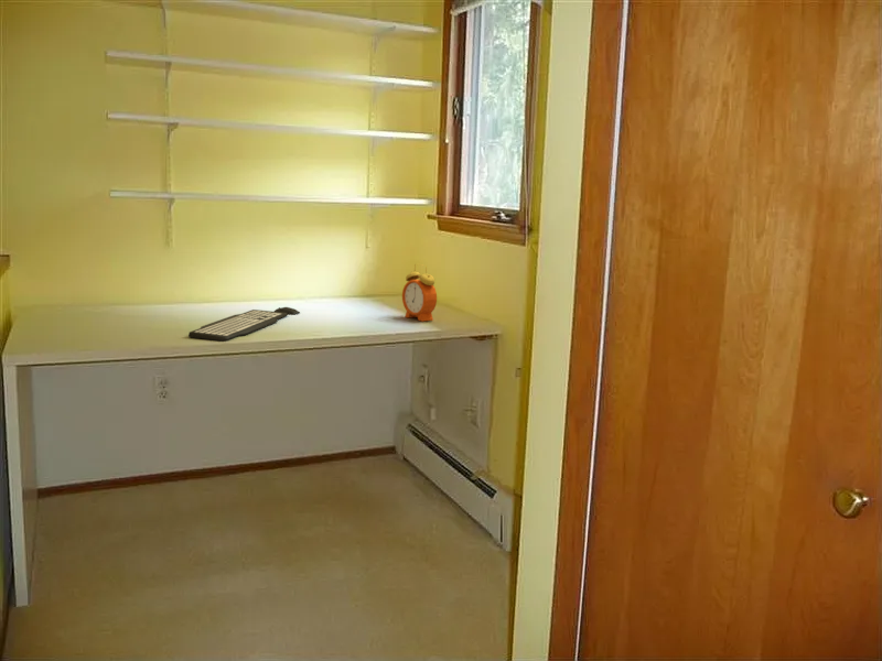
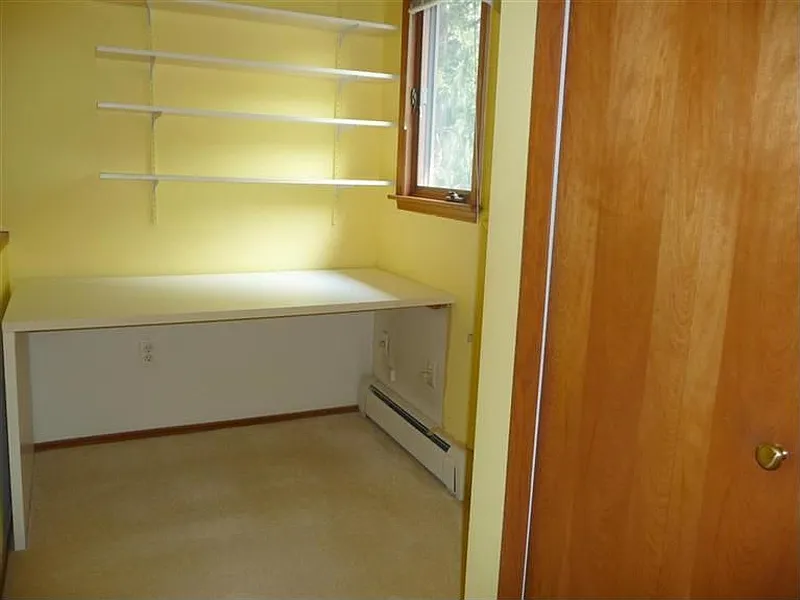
- keyboard [187,306,301,343]
- alarm clock [401,263,438,323]
